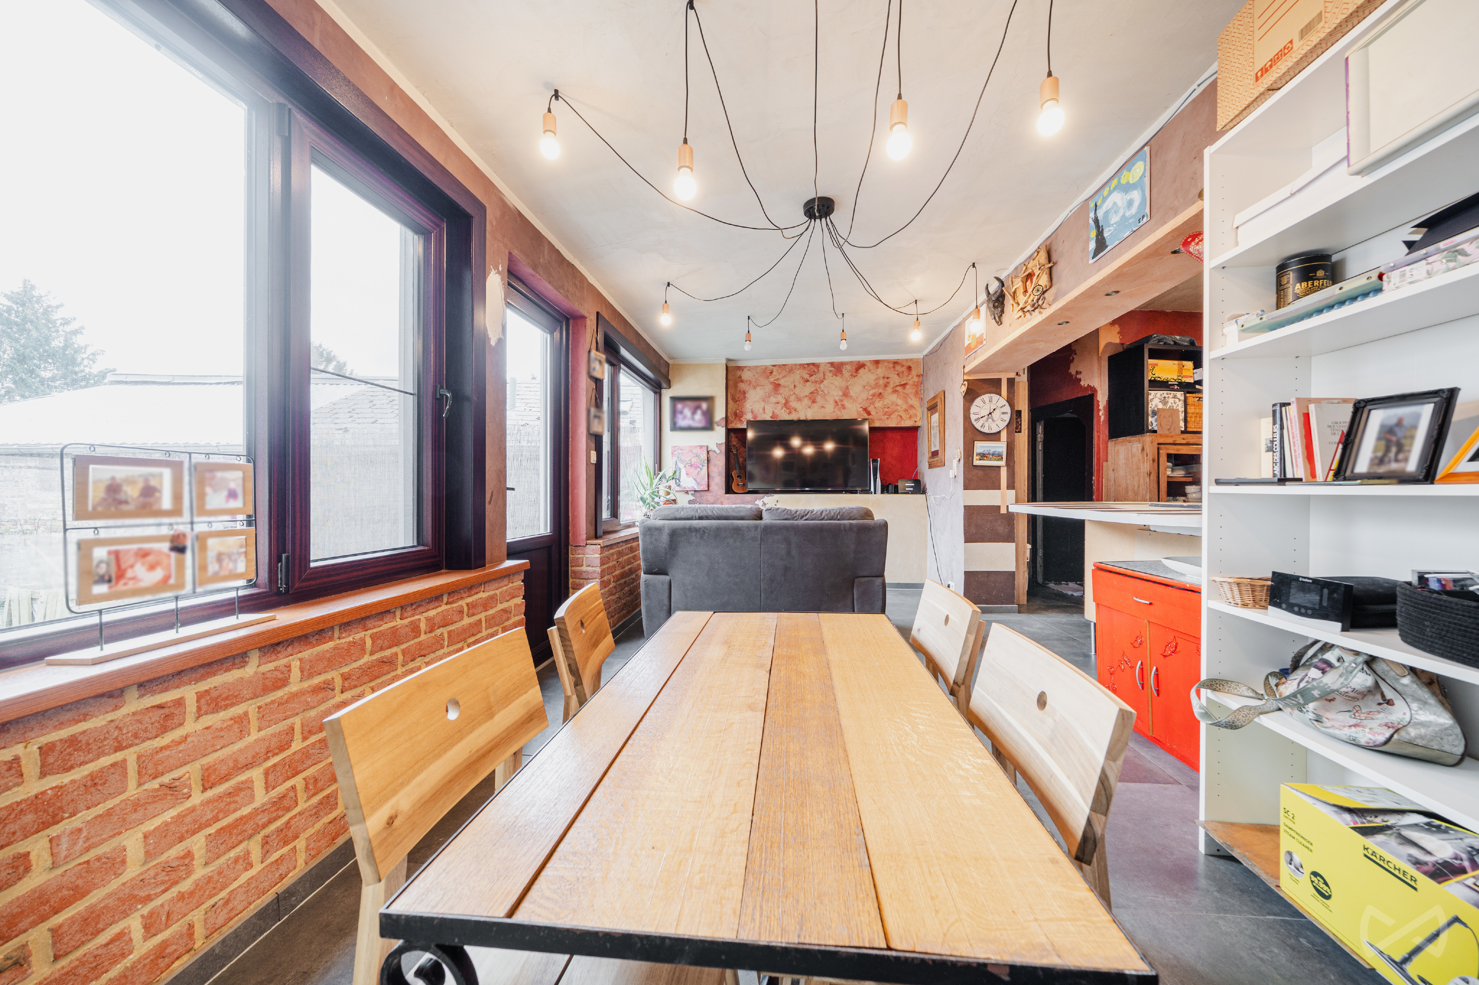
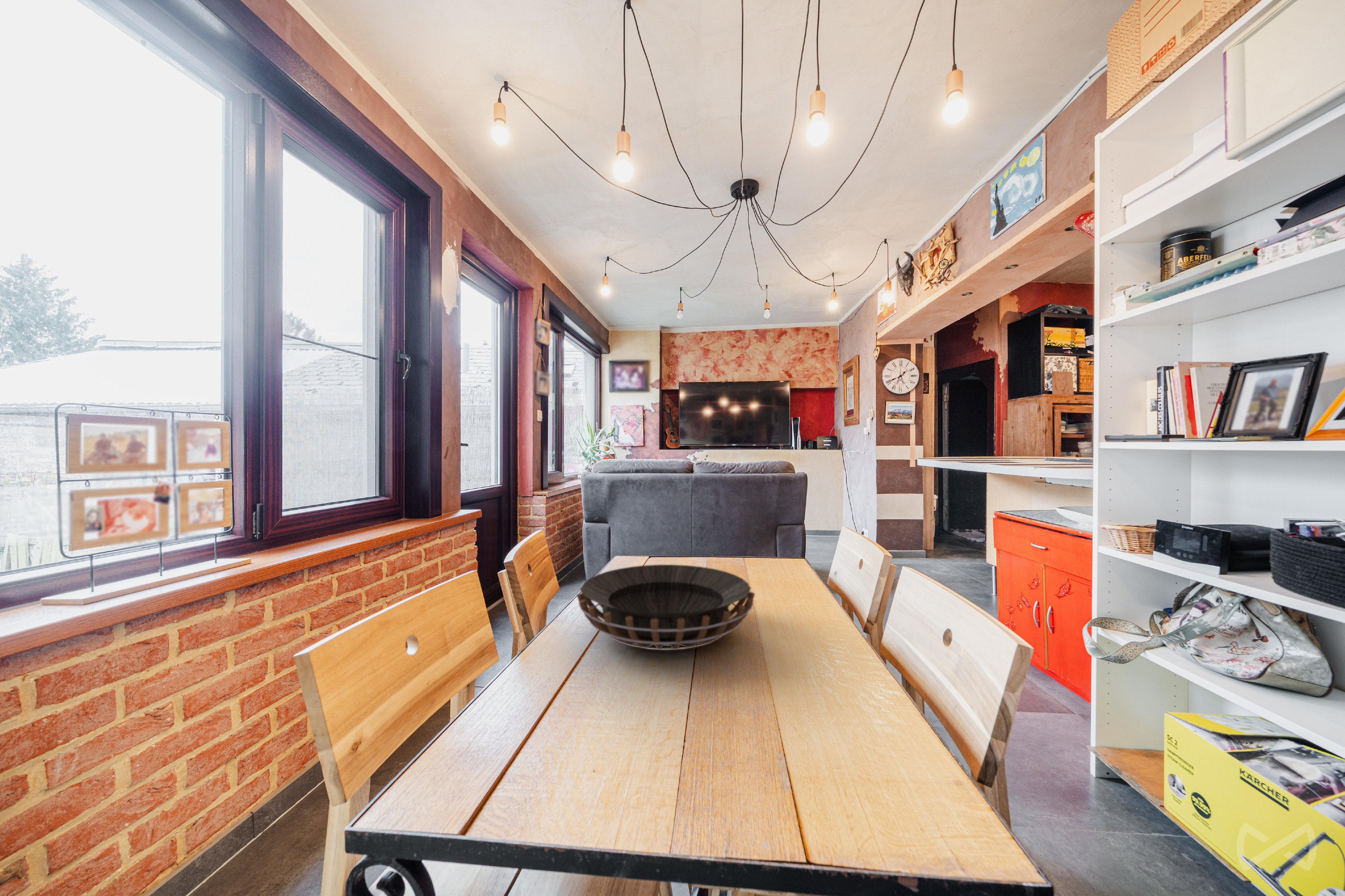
+ decorative bowl [577,564,755,651]
